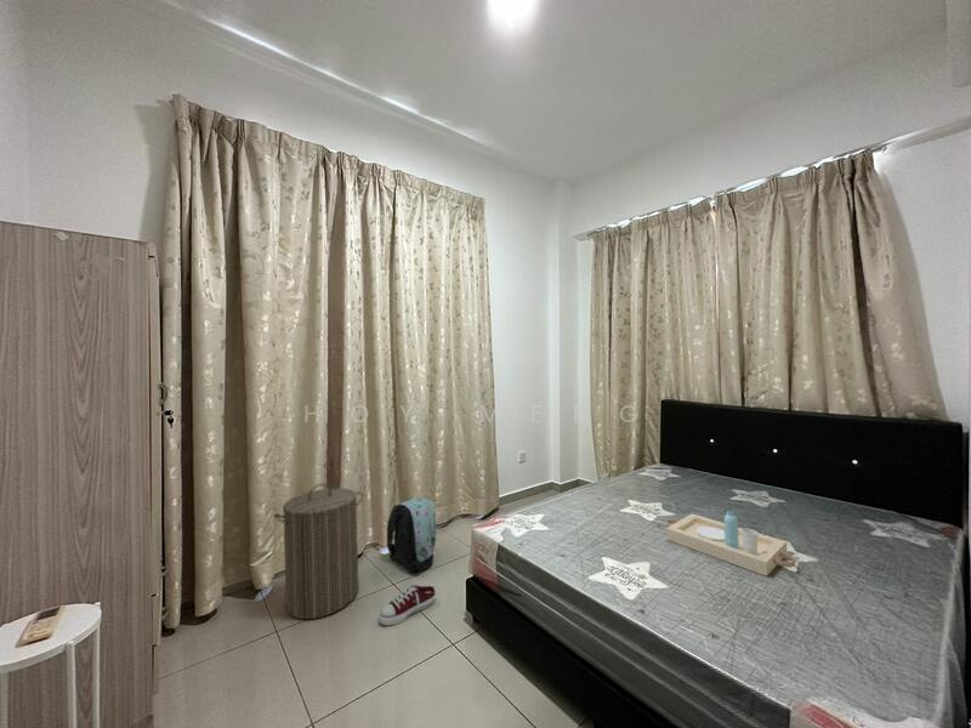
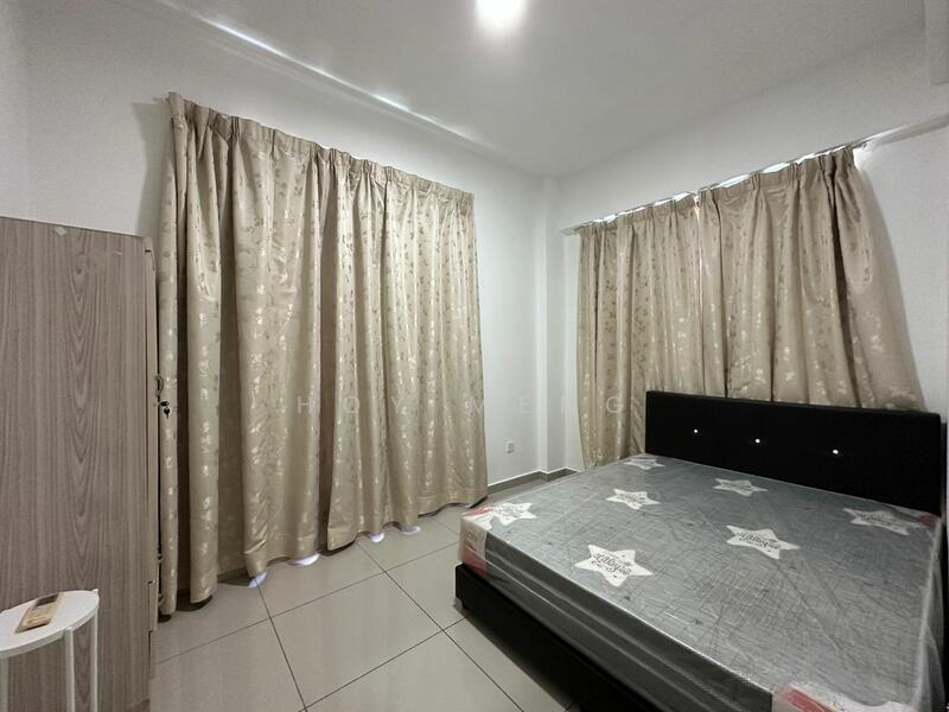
- laundry hamper [273,483,364,620]
- backpack [386,496,438,573]
- serving tray [665,510,796,578]
- shoe [379,584,437,626]
